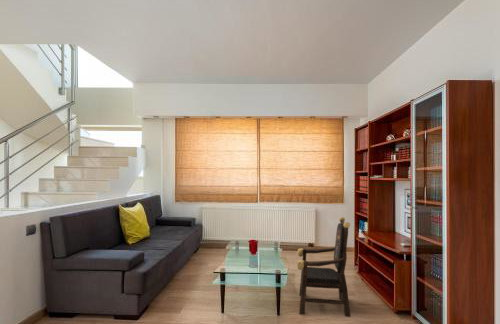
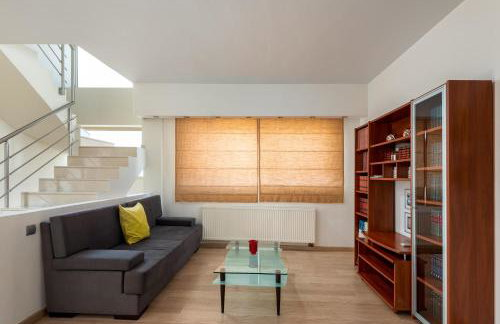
- armchair [296,216,352,318]
